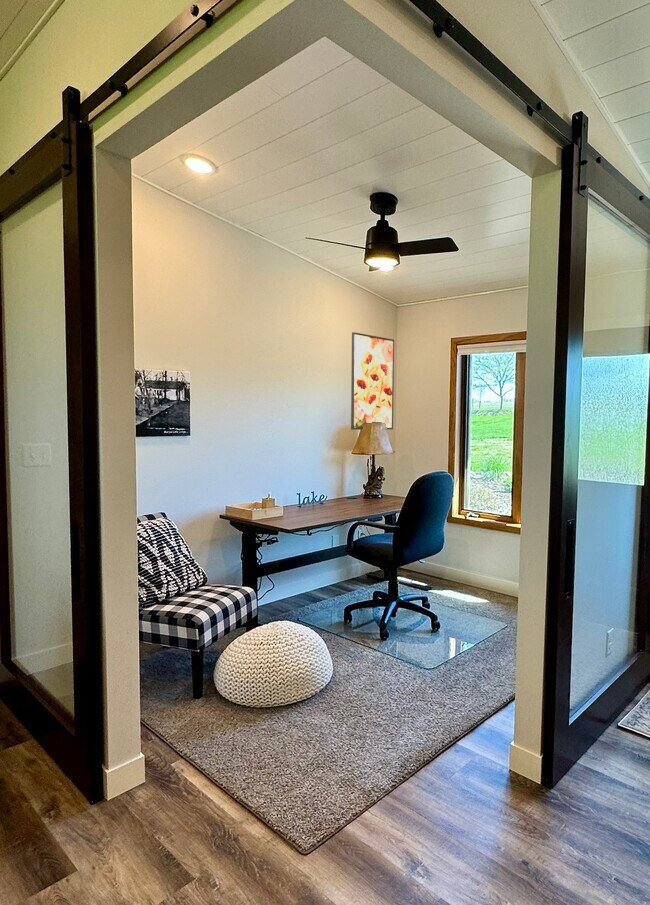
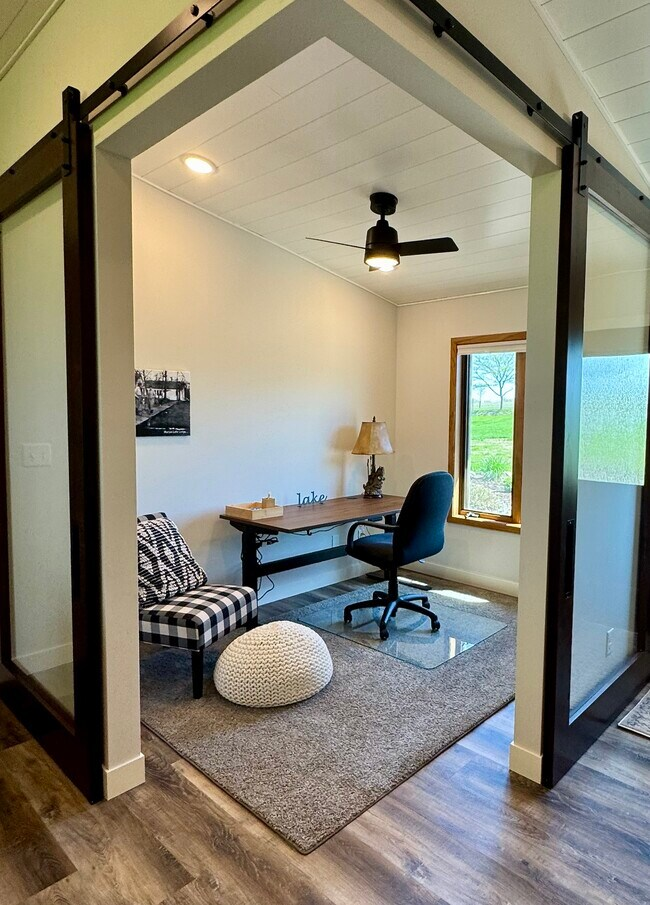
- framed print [350,331,395,431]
